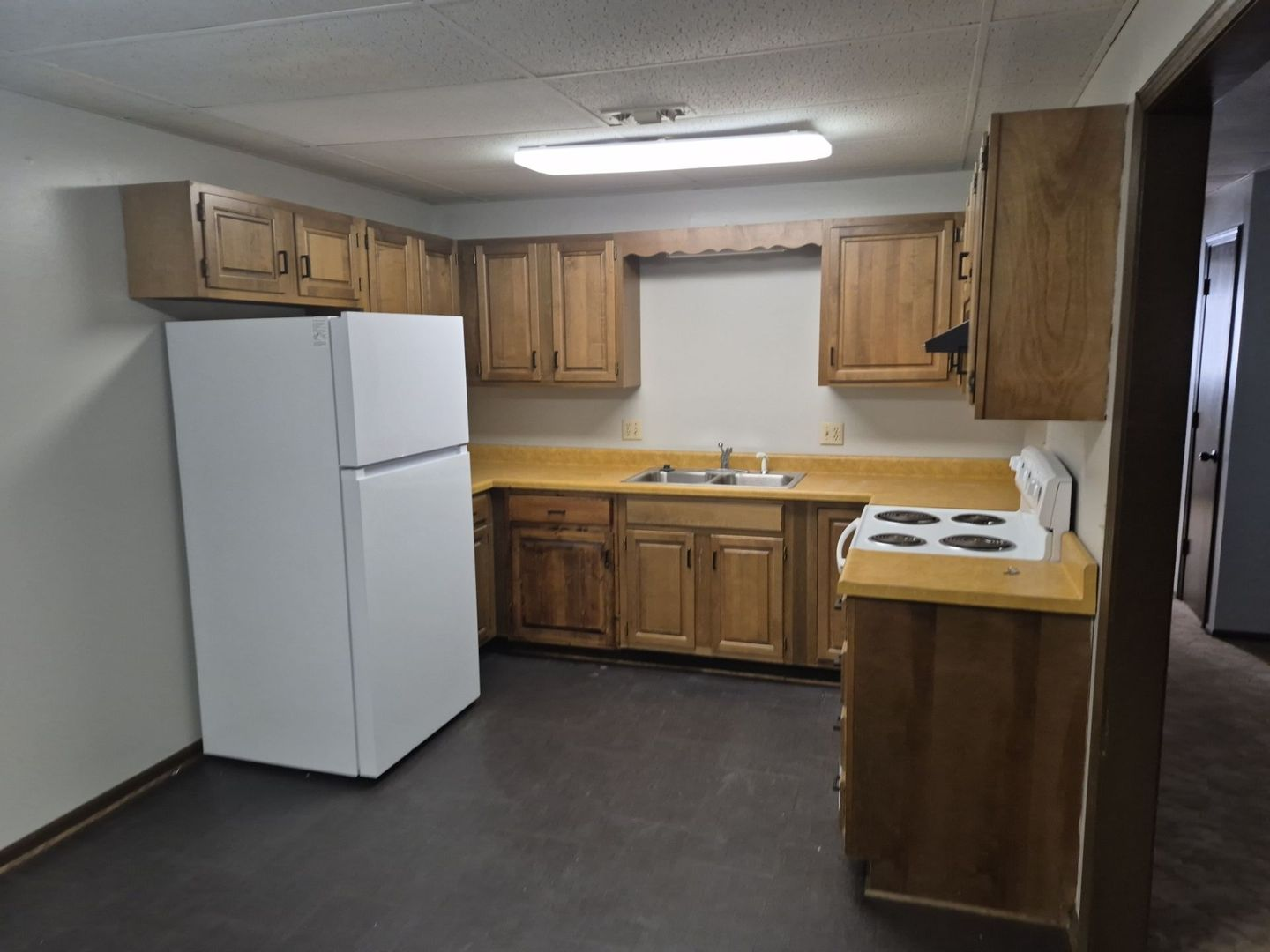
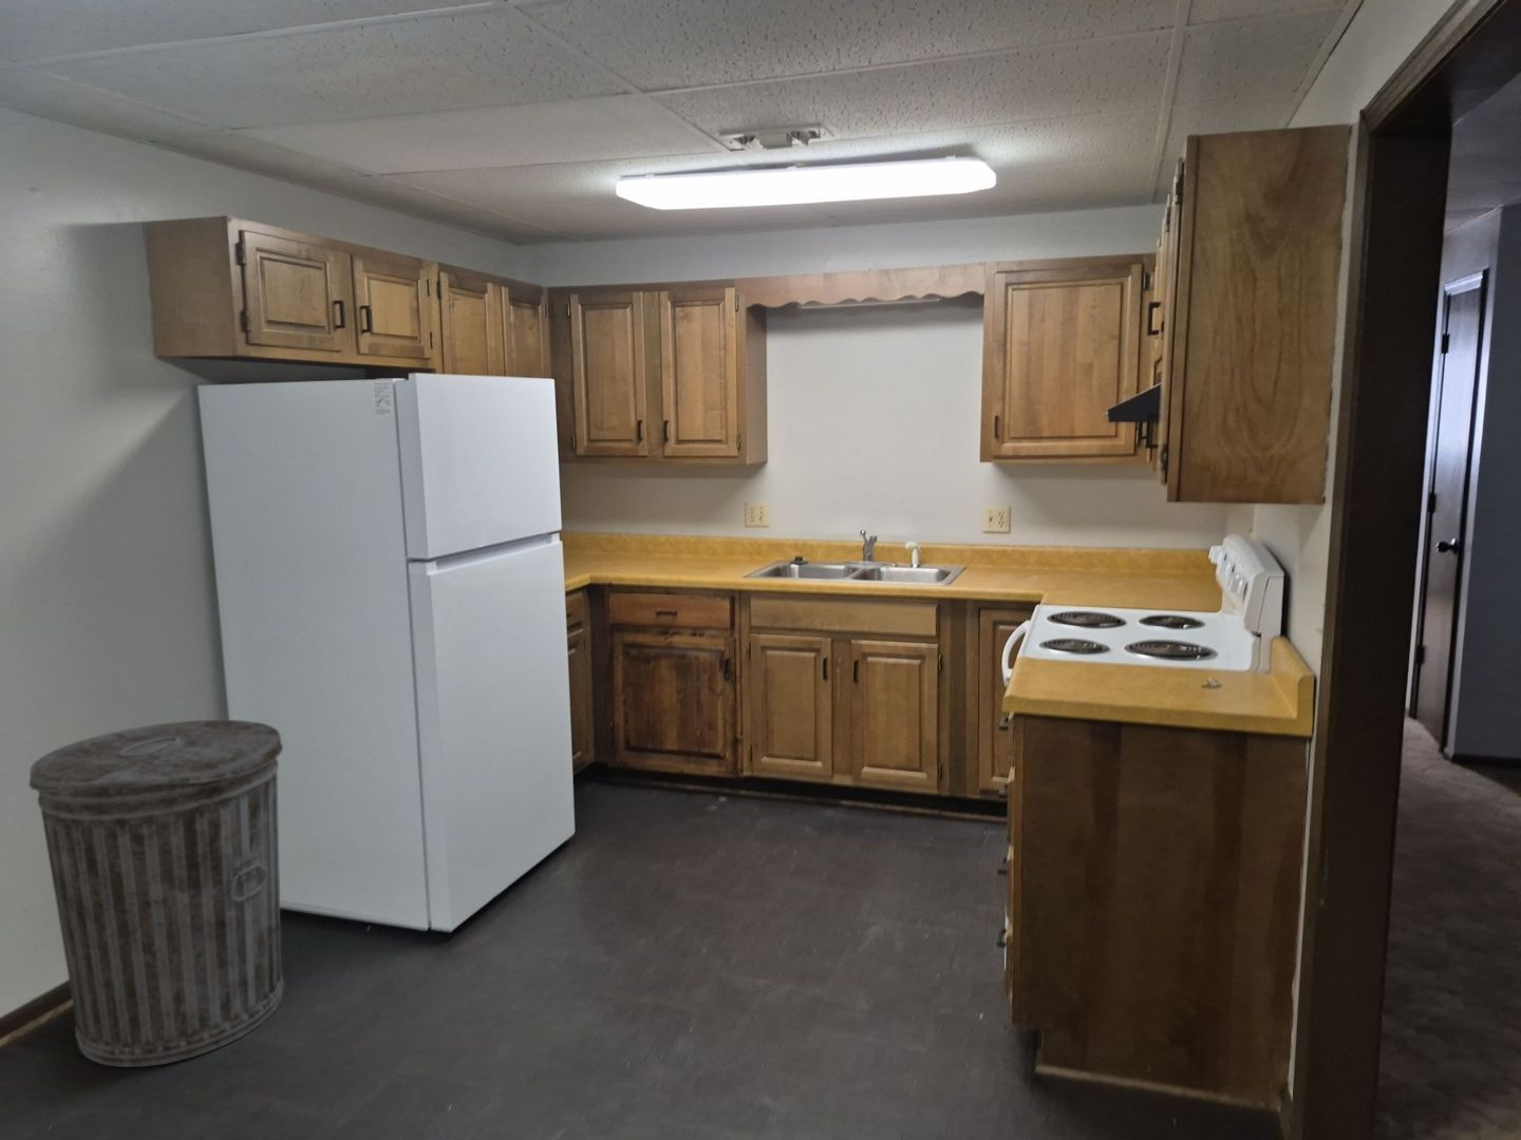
+ trash can [28,718,284,1068]
